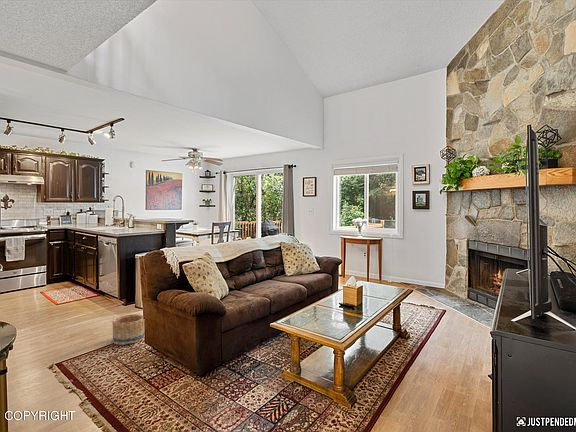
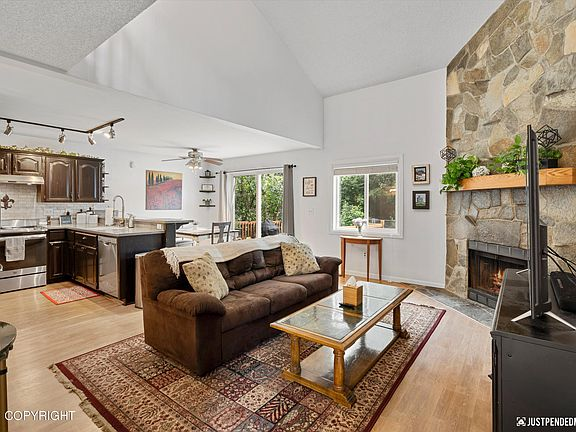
- basket [111,313,145,346]
